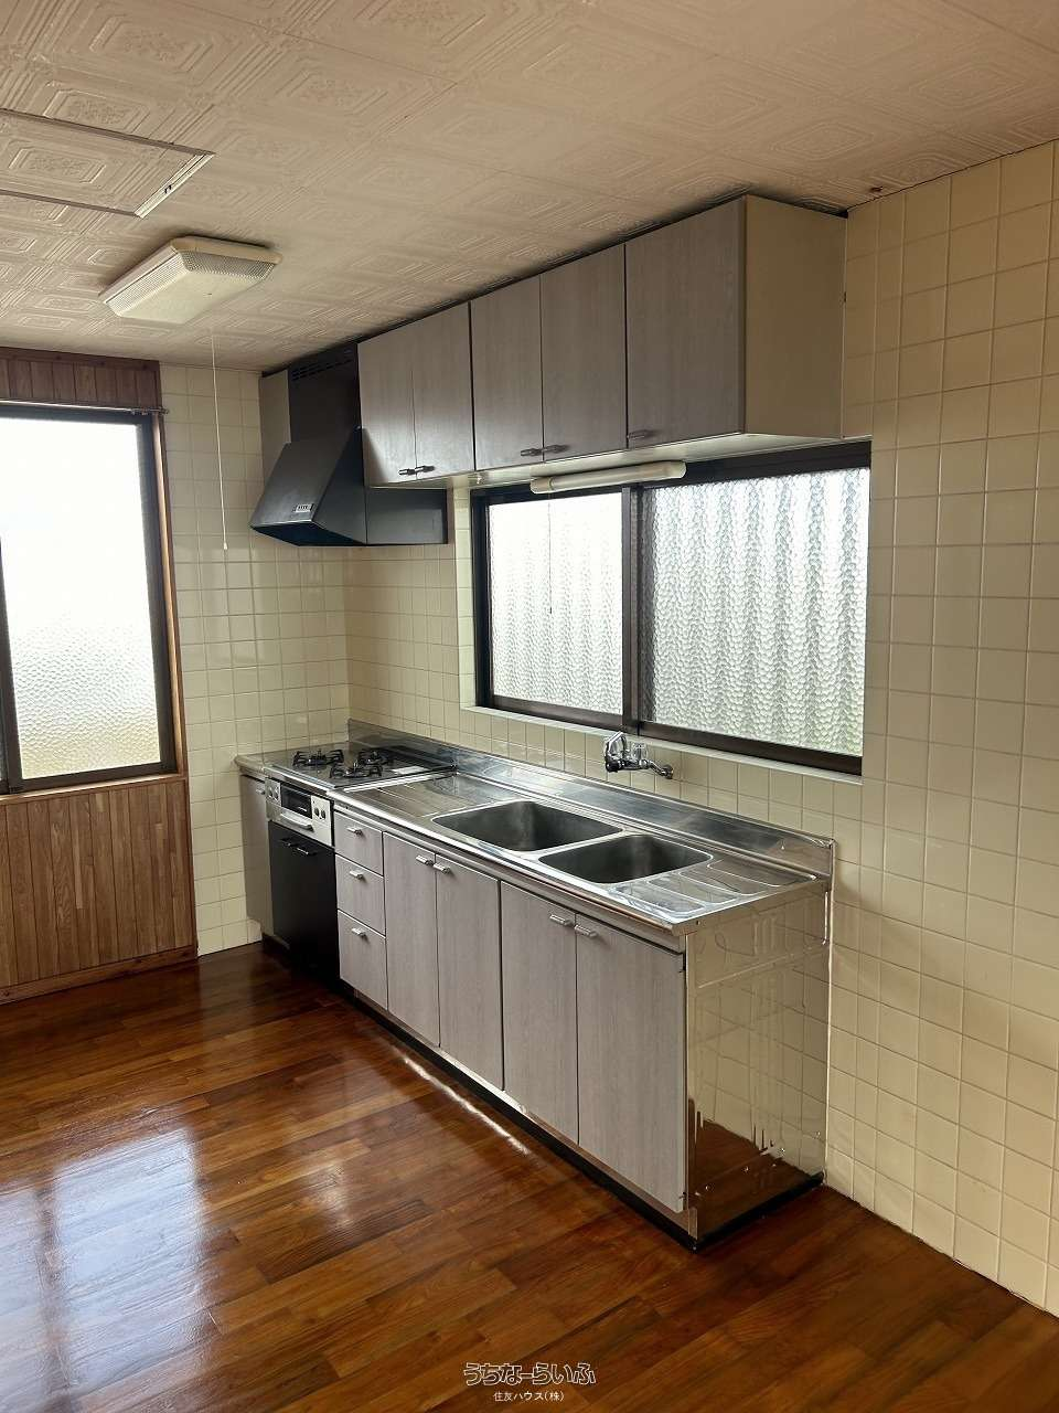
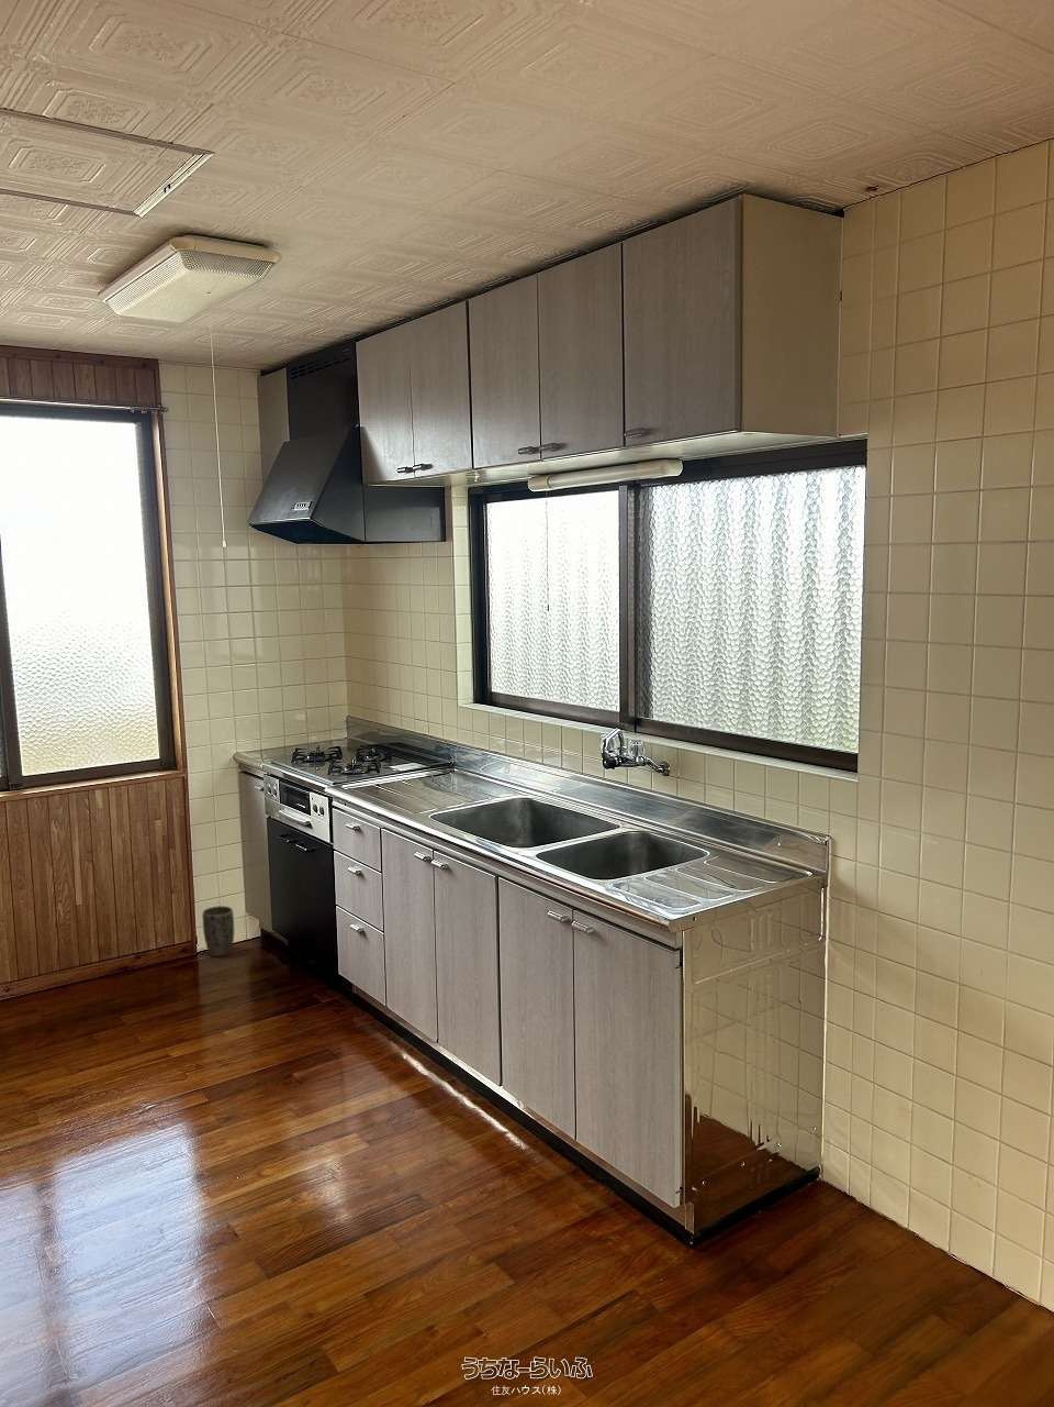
+ plant pot [200,905,235,957]
